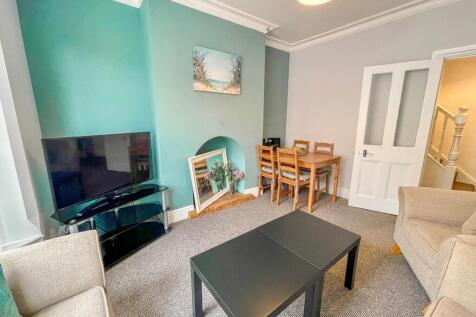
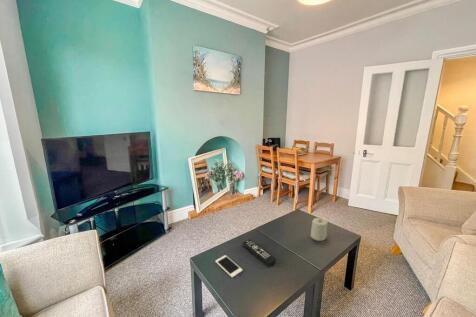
+ candle [310,217,329,242]
+ cell phone [214,254,243,279]
+ remote control [242,238,277,266]
